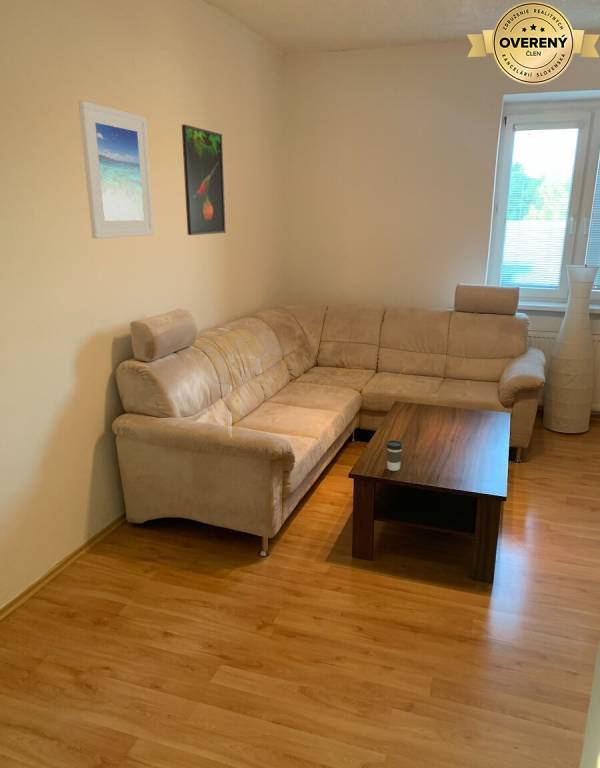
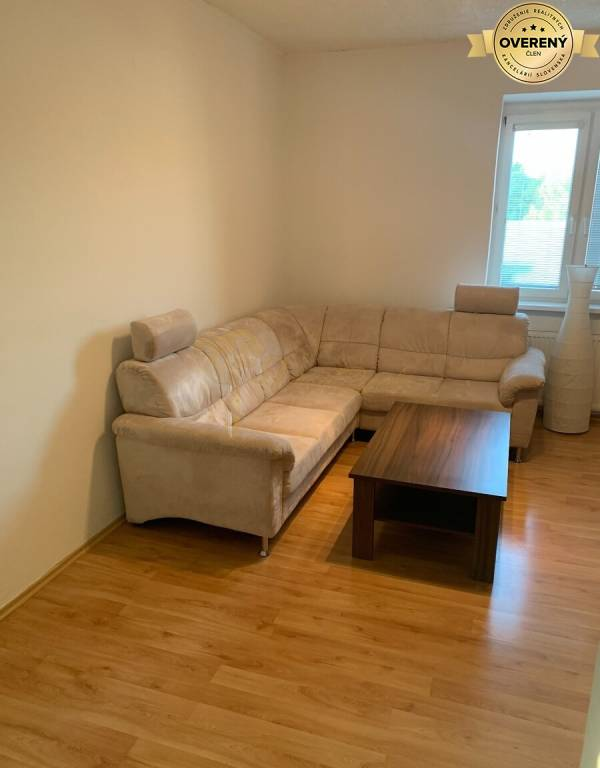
- coffee cup [385,439,404,472]
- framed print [78,100,155,239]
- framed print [181,123,227,236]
